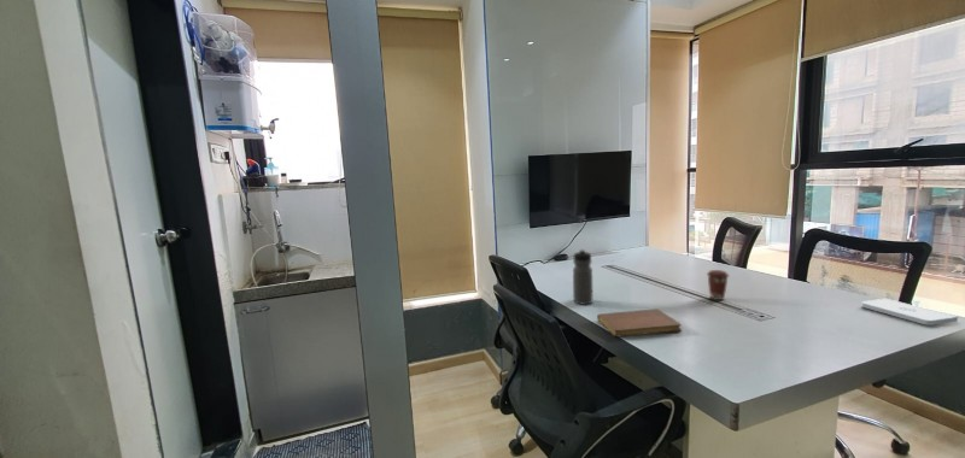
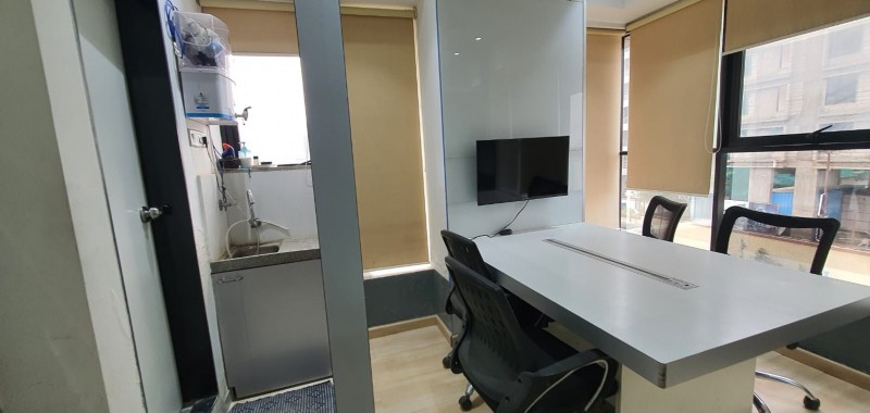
- coffee cup [706,269,730,301]
- notebook [596,307,683,337]
- water bottle [572,248,593,306]
- notepad [860,298,959,327]
